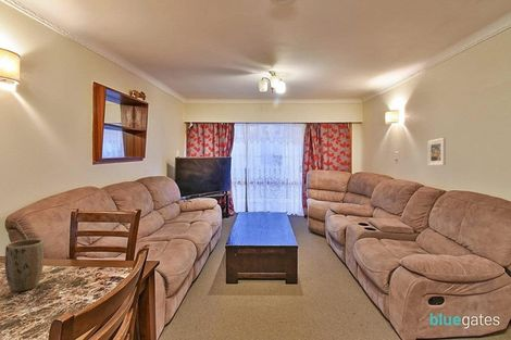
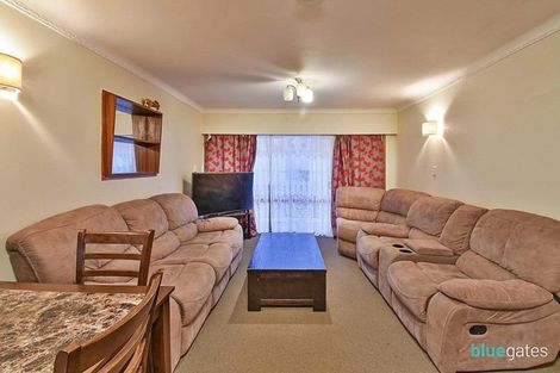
- plant pot [4,238,45,292]
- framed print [427,137,447,167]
